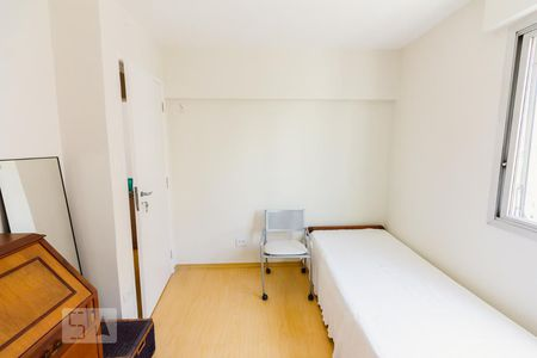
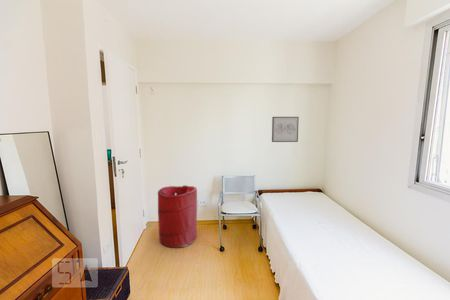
+ wall art [271,116,300,143]
+ laundry hamper [157,184,198,249]
